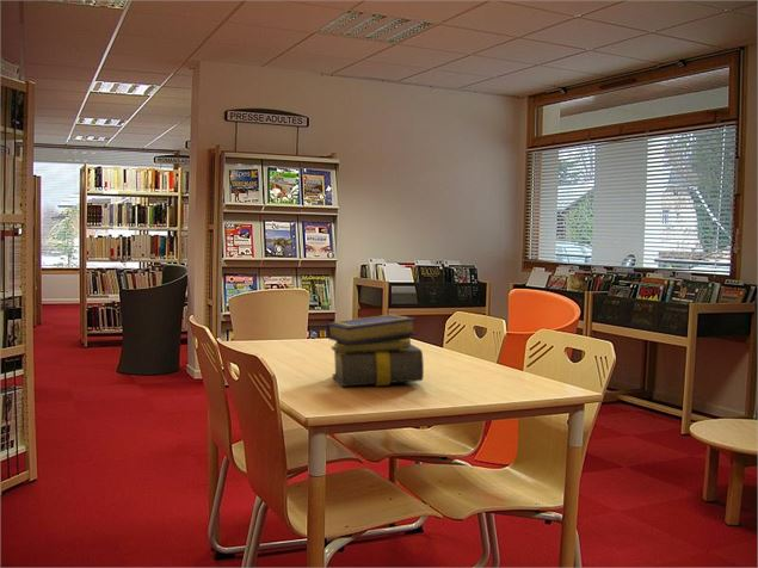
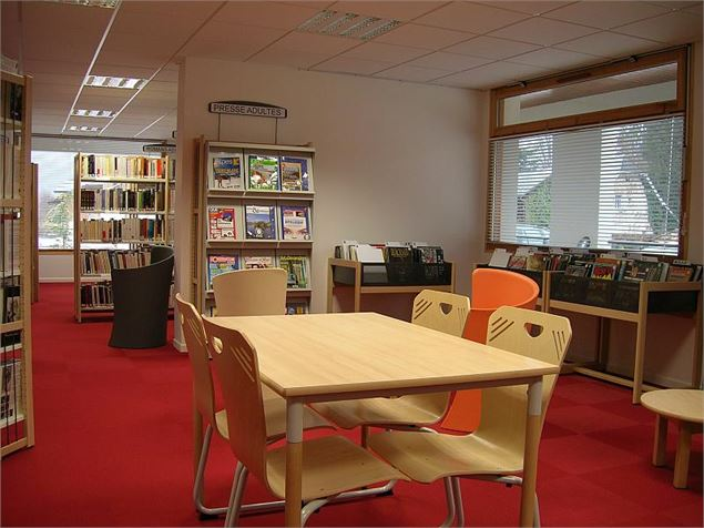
- stack of books [326,314,425,388]
